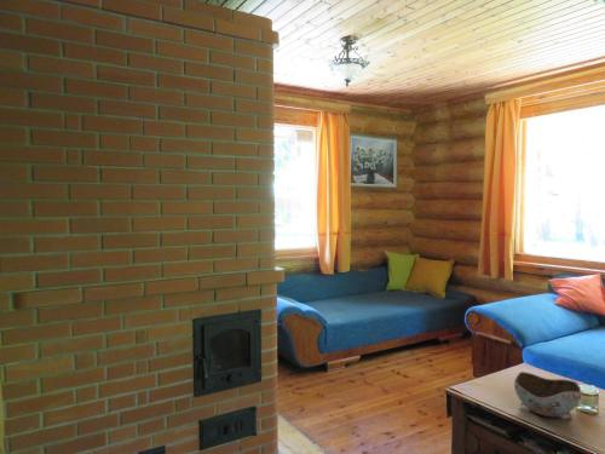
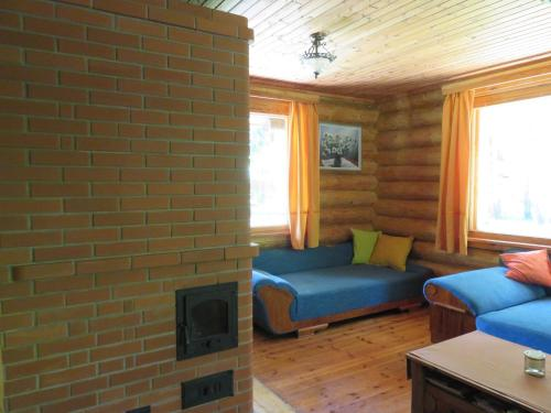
- bowl [513,370,583,418]
